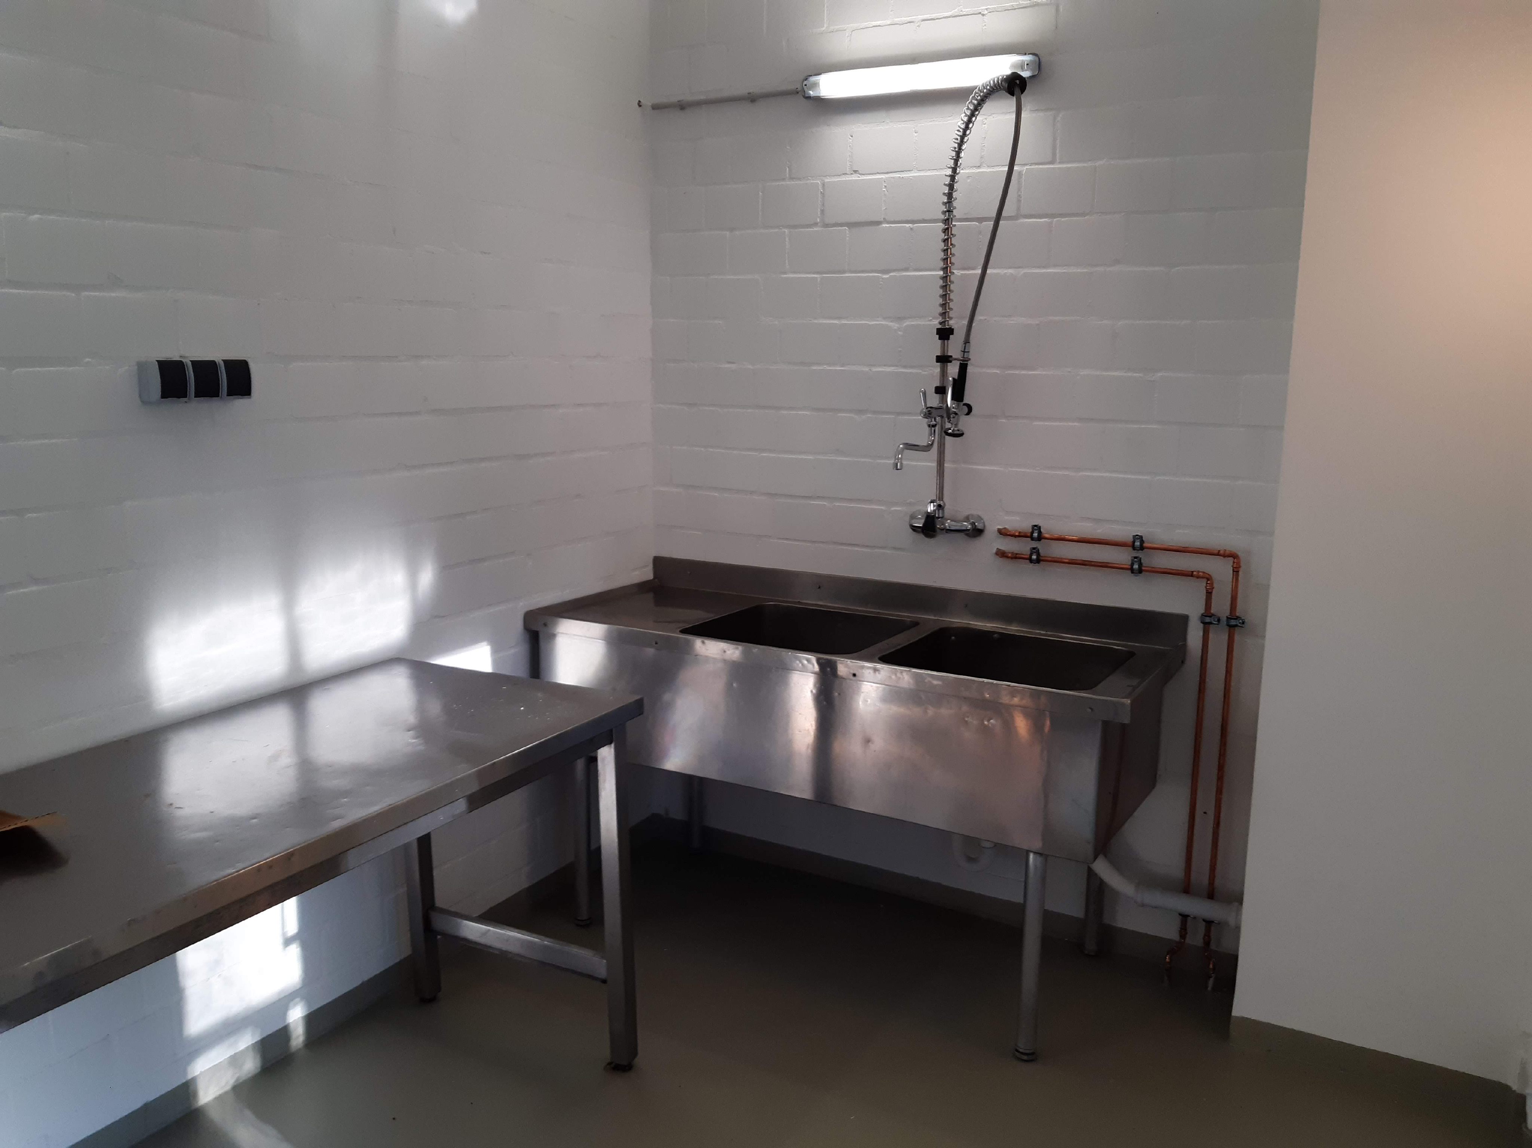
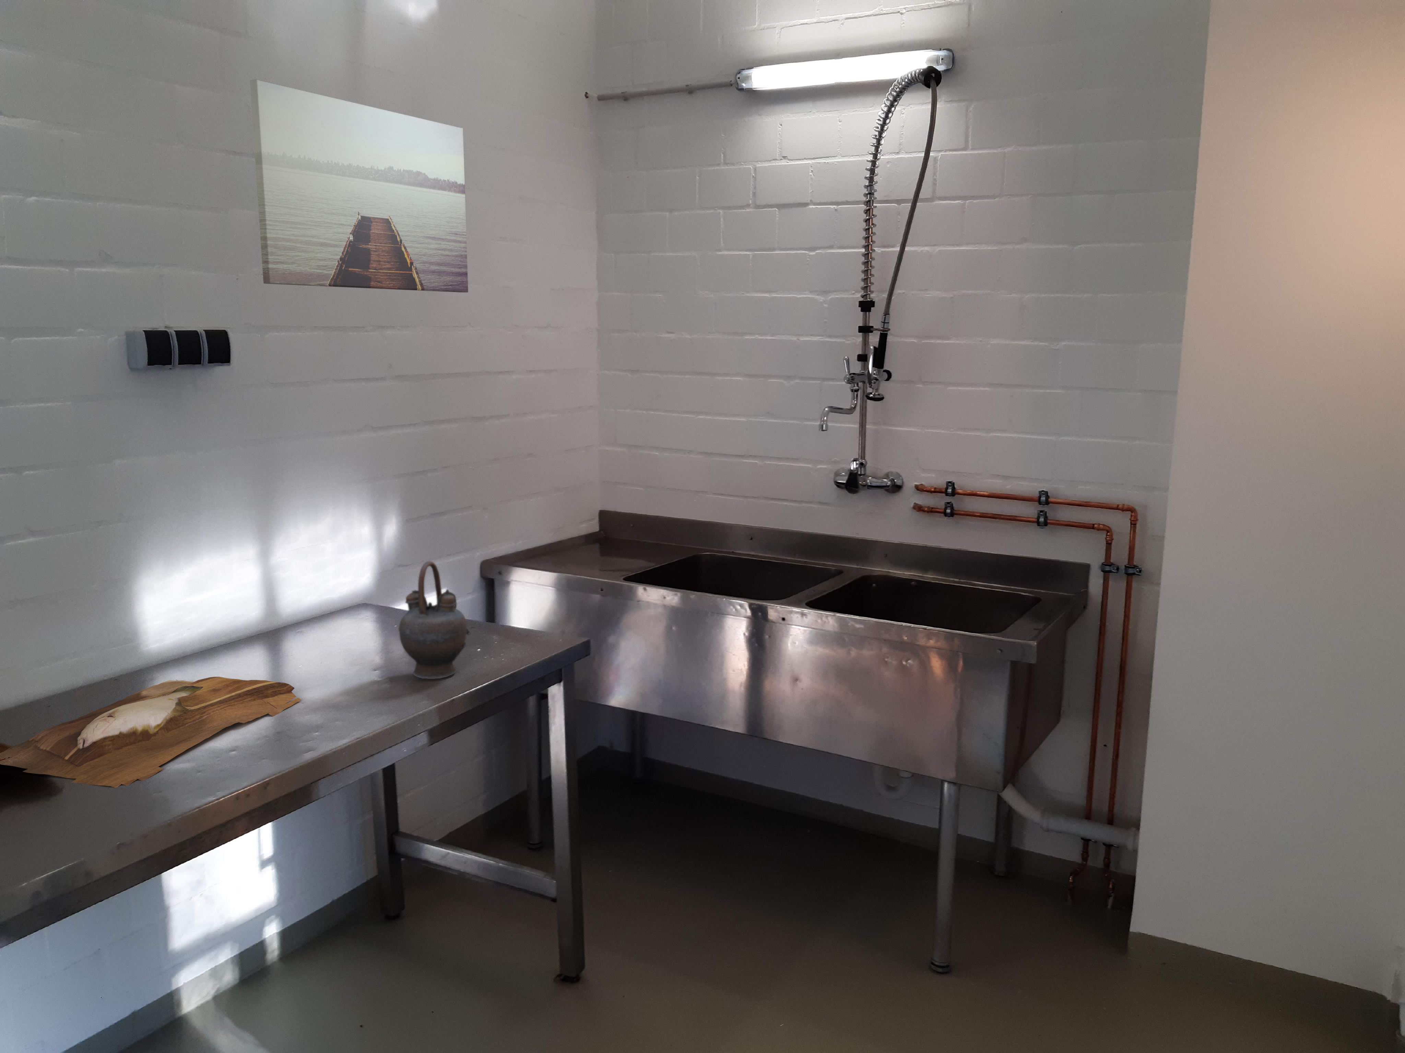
+ teapot [398,561,471,679]
+ wall art [250,79,469,293]
+ cutting board [0,676,302,788]
